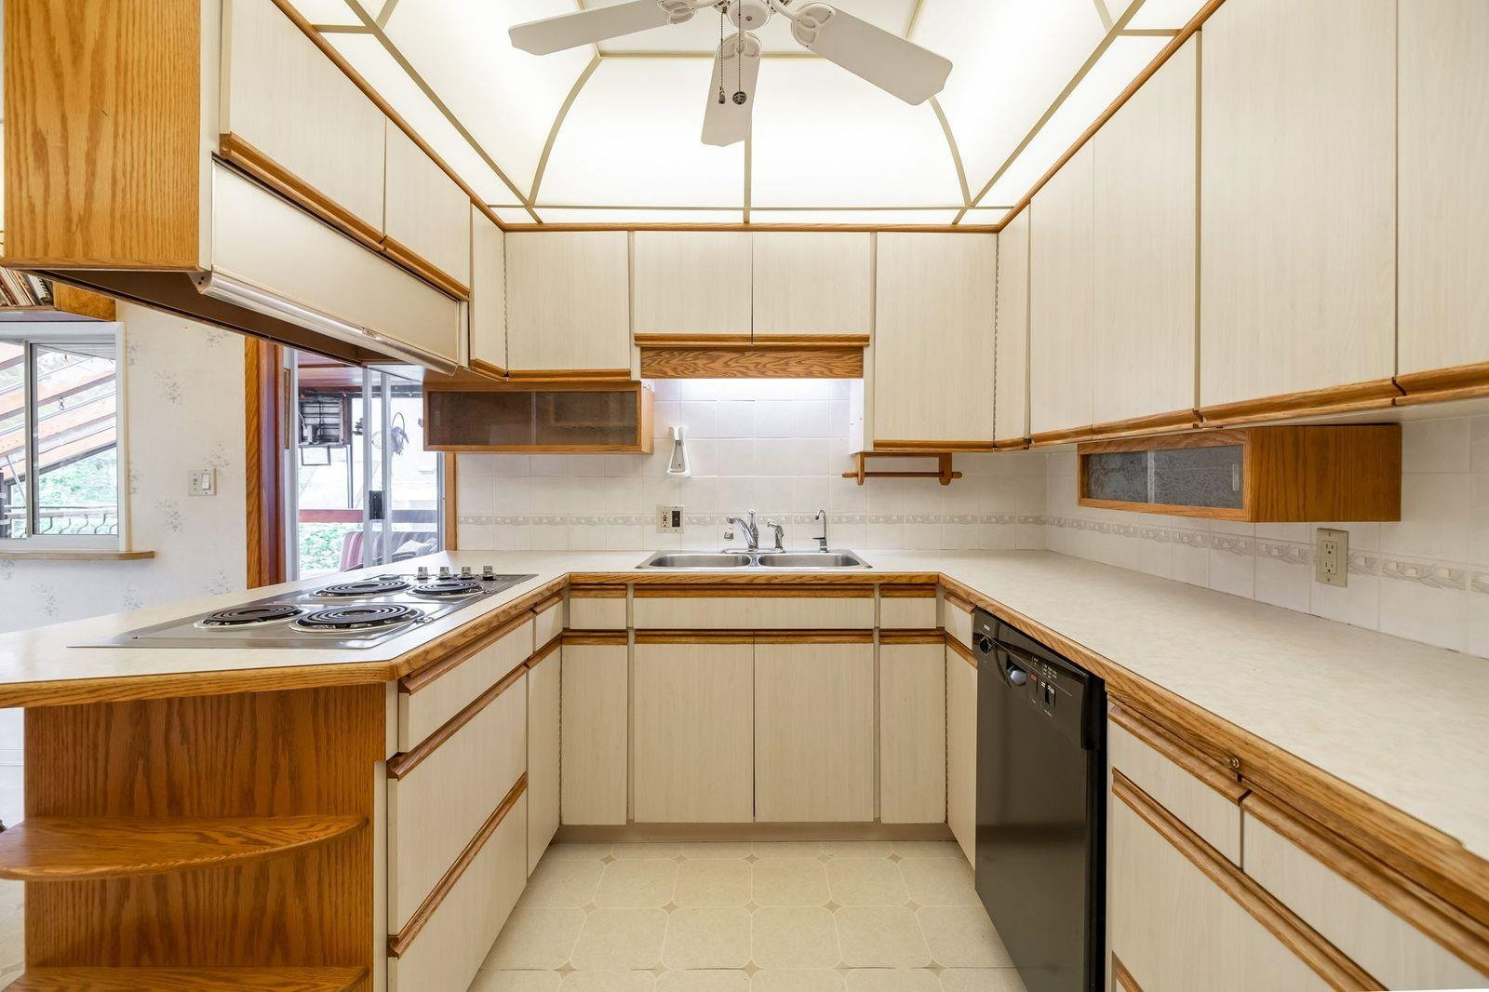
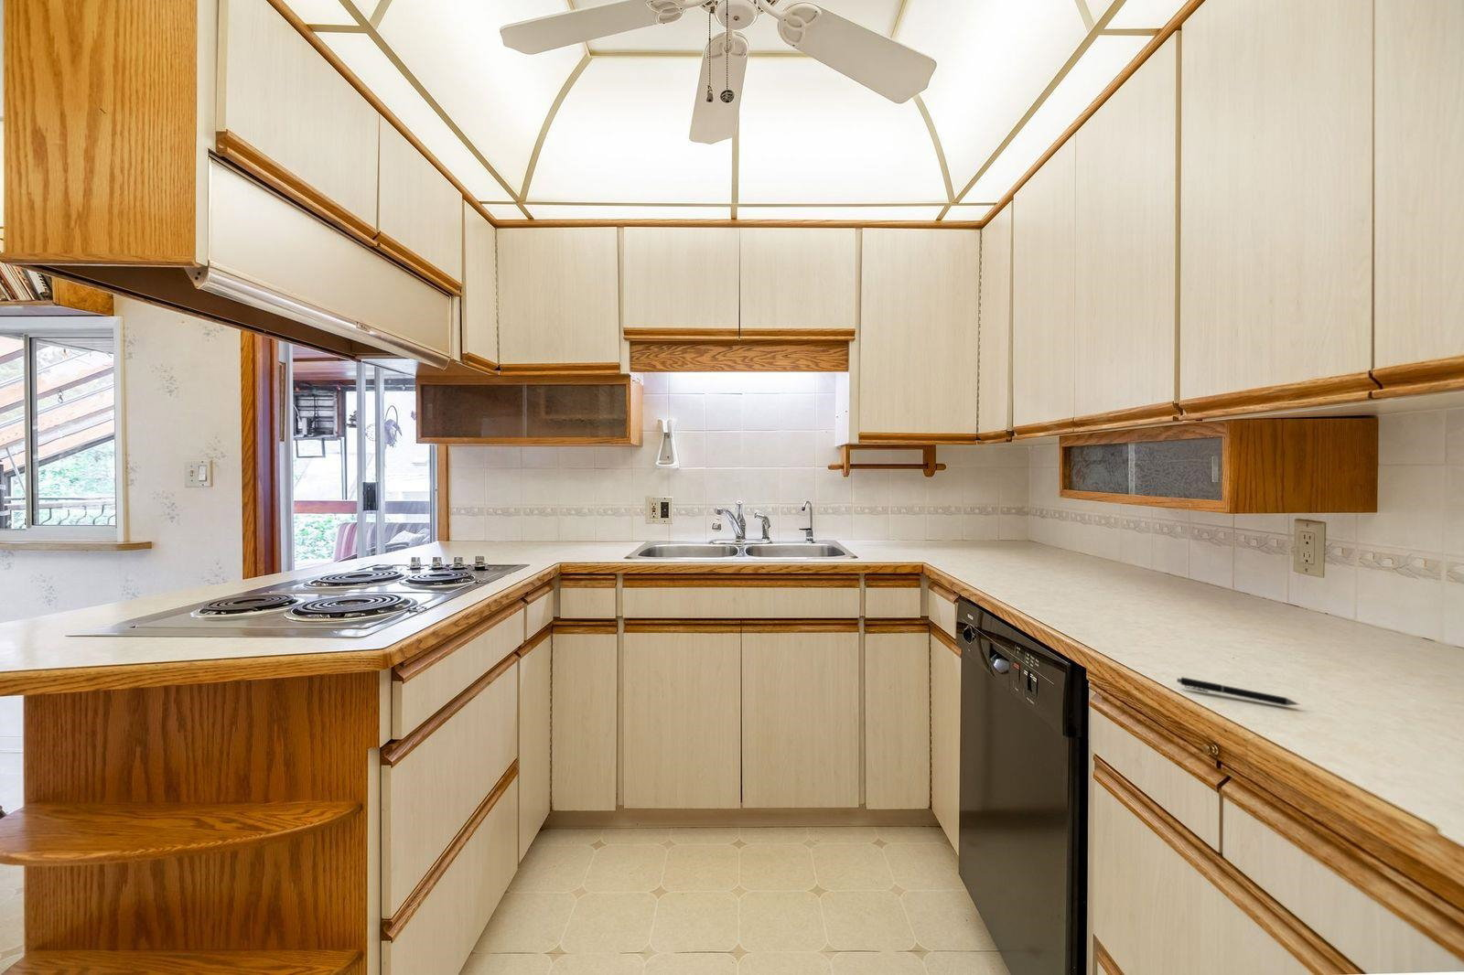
+ pen [1176,676,1300,706]
